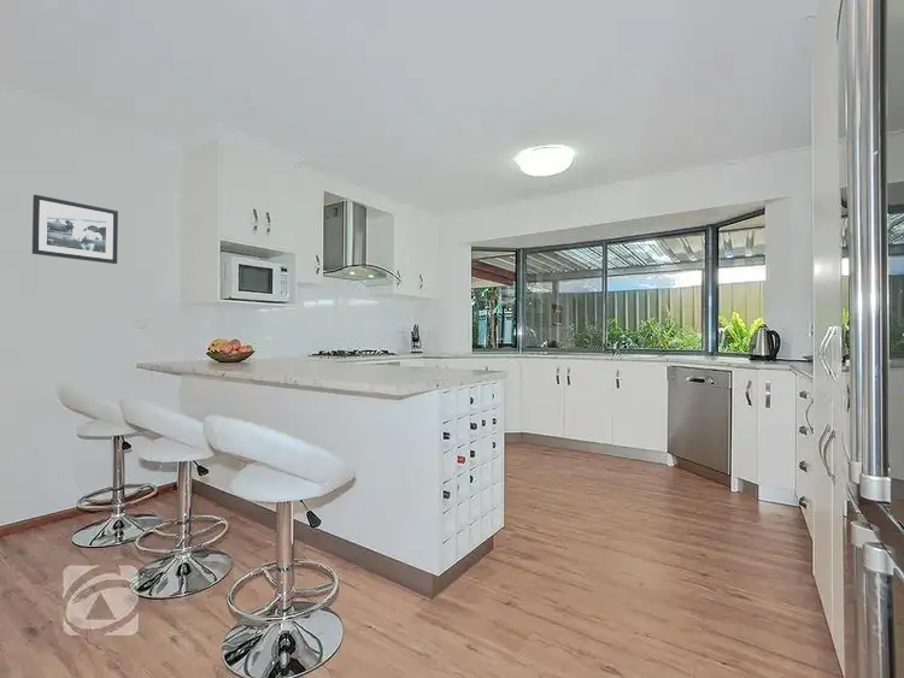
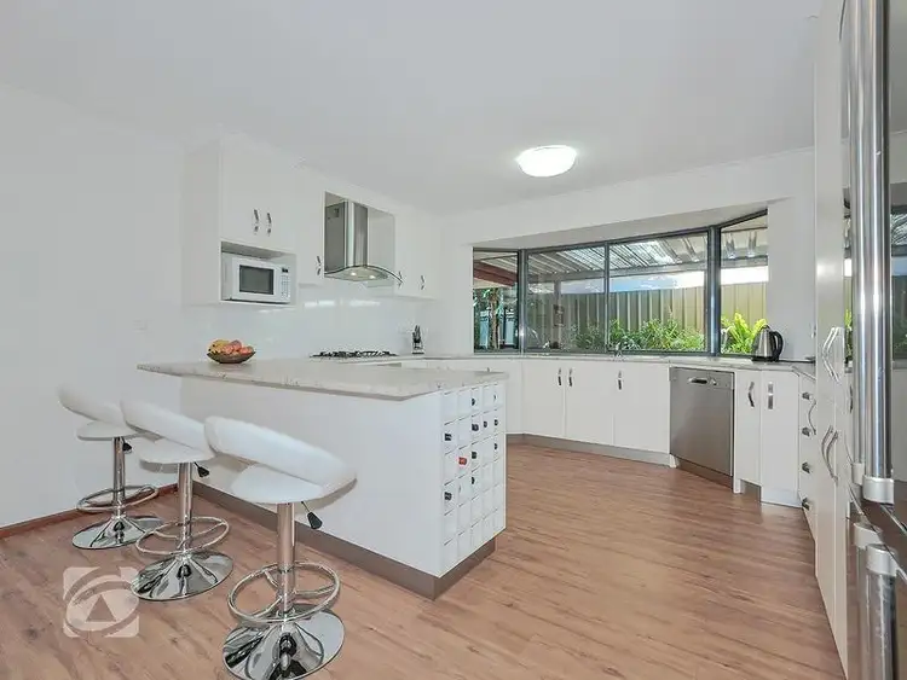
- picture frame [31,194,119,265]
